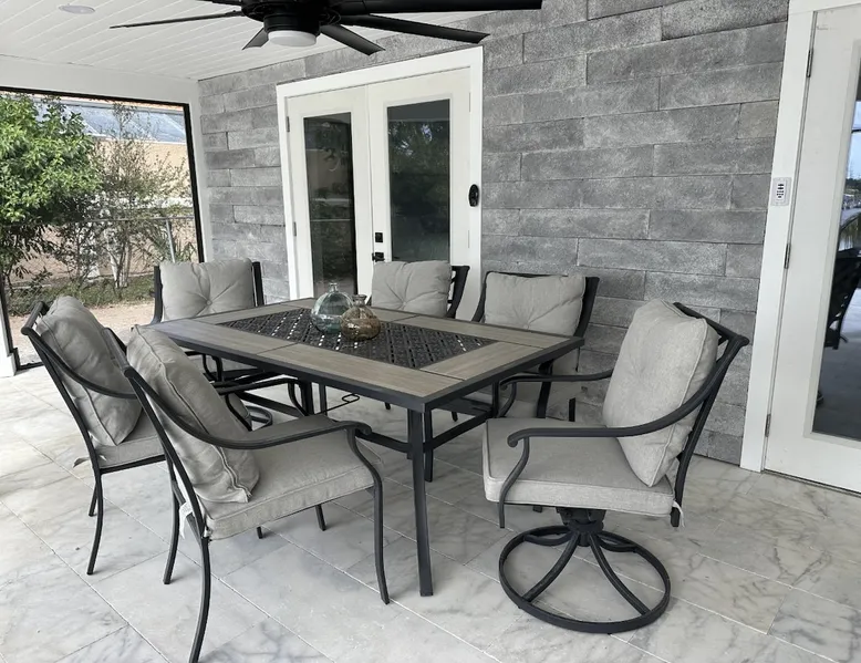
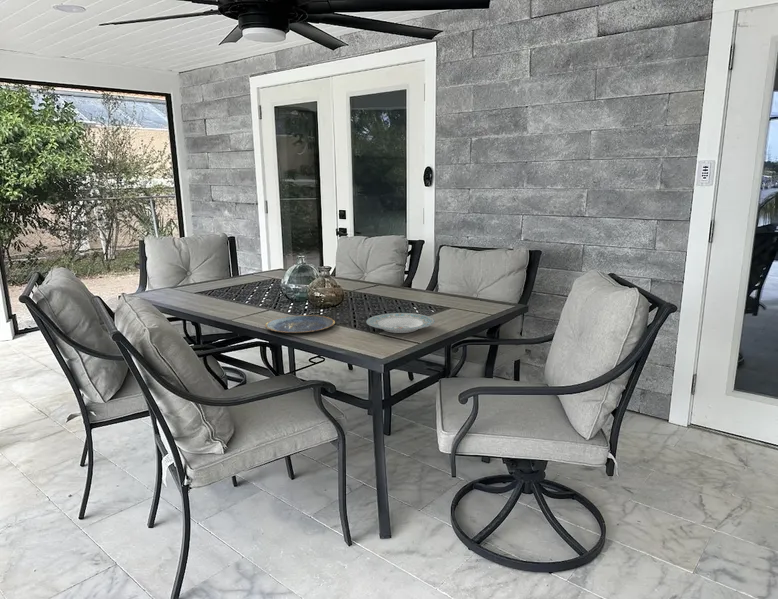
+ plate [365,312,436,334]
+ plate [264,314,336,334]
